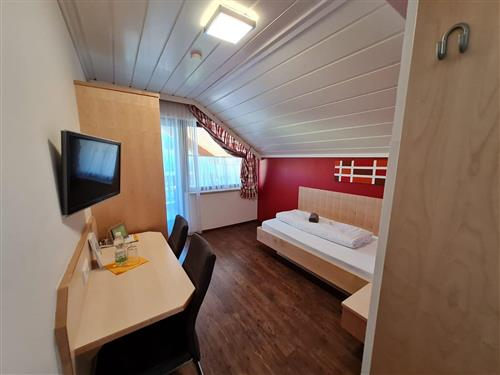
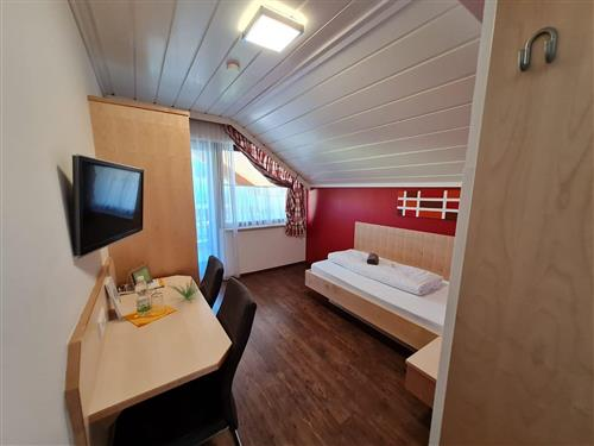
+ succulent plant [165,276,203,300]
